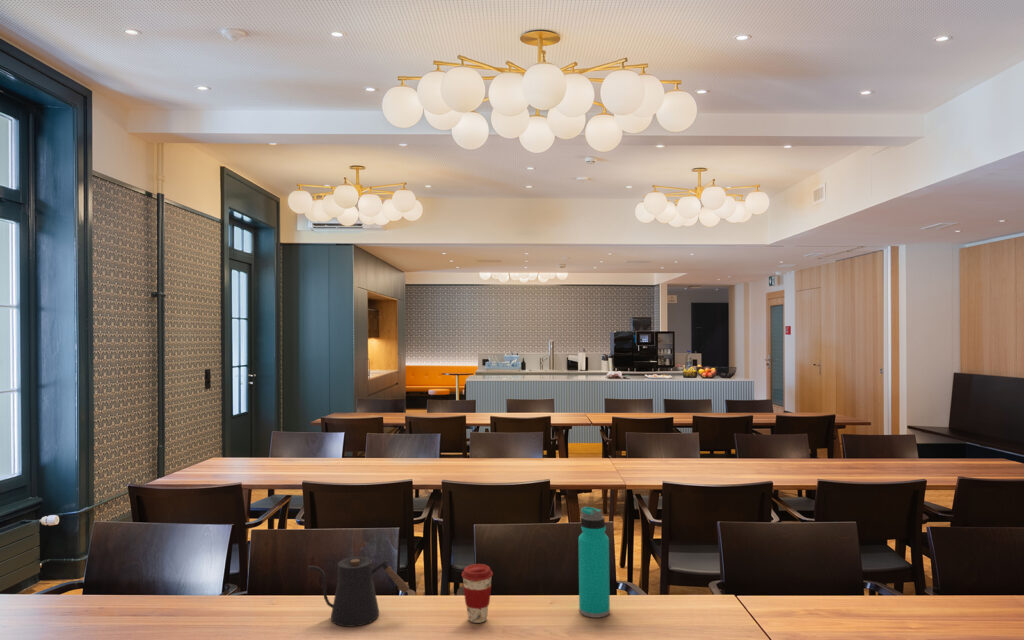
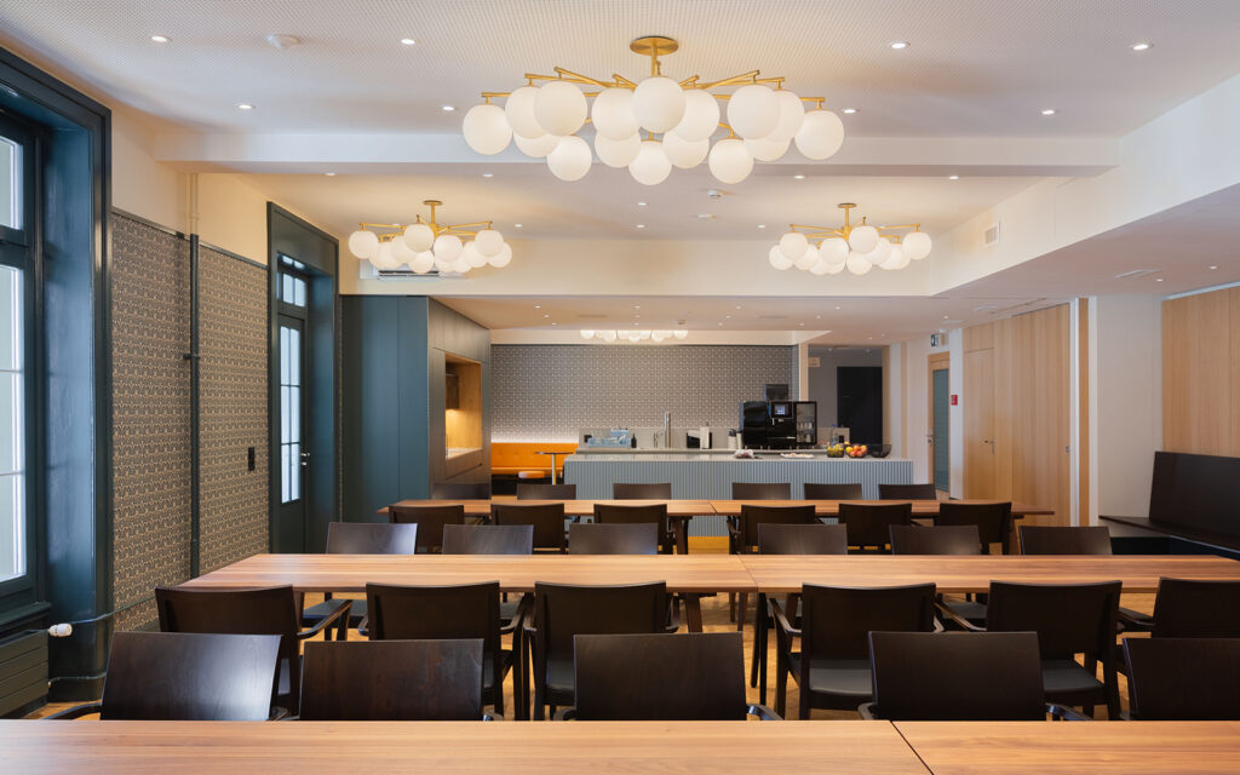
- kettle [306,556,410,628]
- water bottle [578,506,611,619]
- coffee cup [461,563,494,624]
